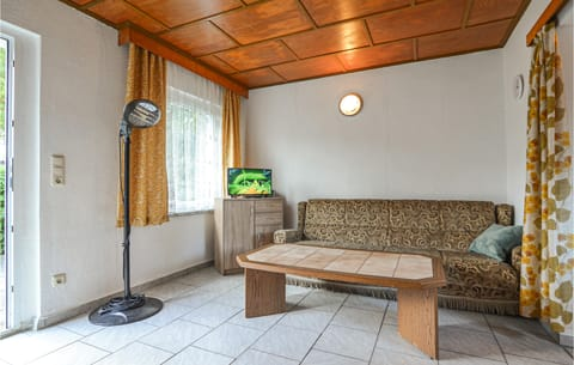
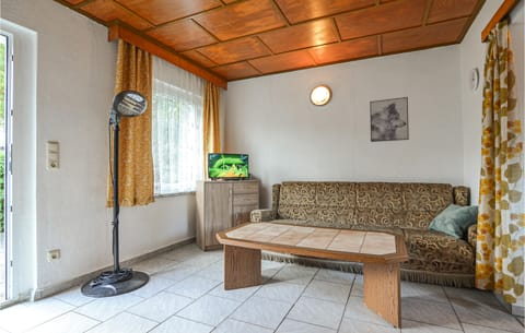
+ wall art [369,96,410,143]
